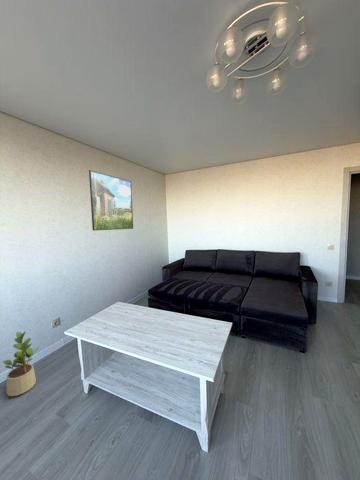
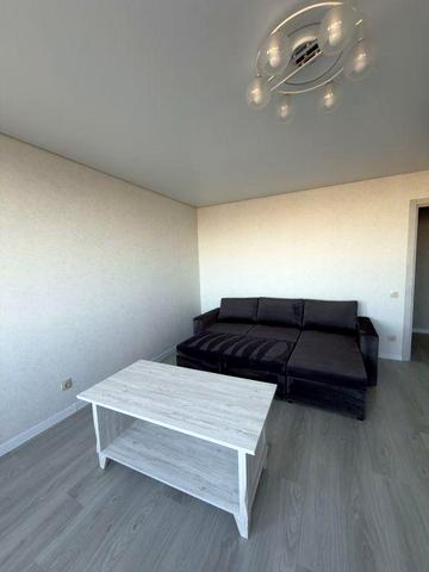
- potted plant [2,331,39,397]
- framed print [88,169,134,231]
